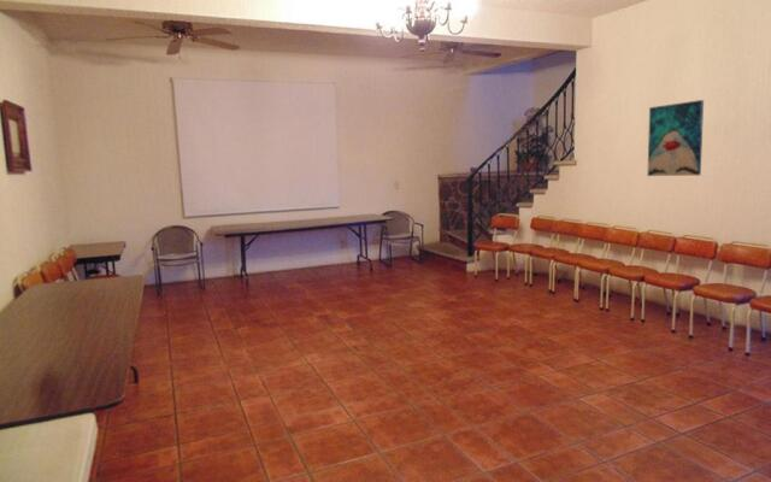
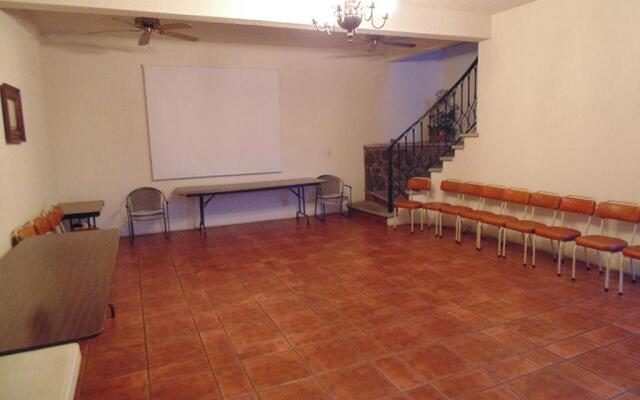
- wall art [647,99,705,177]
